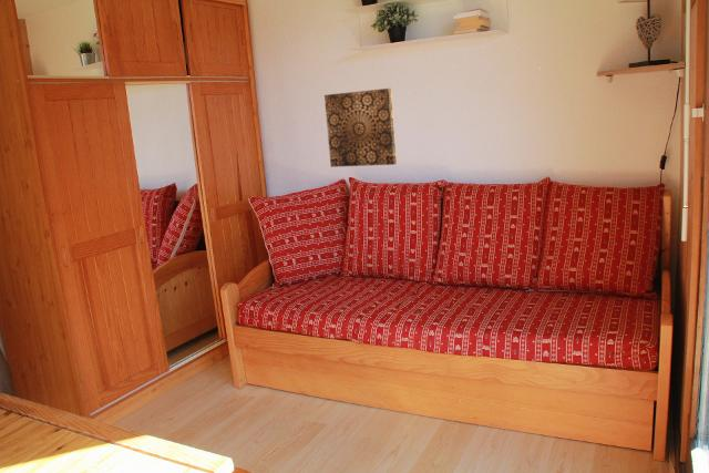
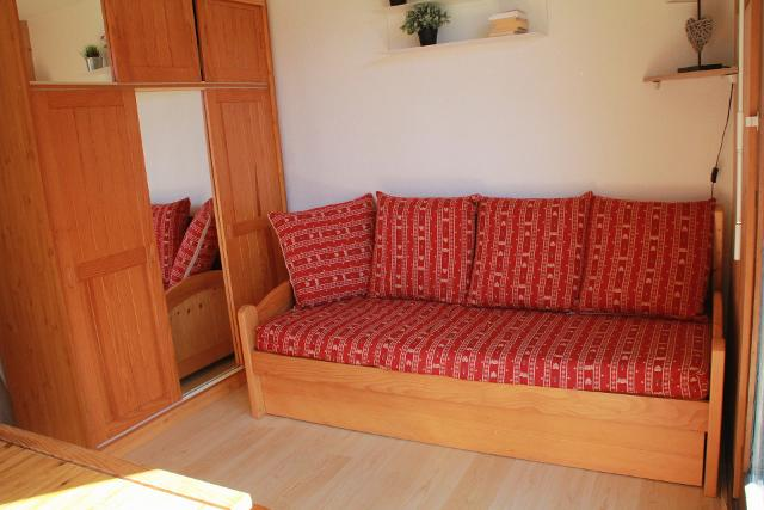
- wall art [323,88,398,168]
